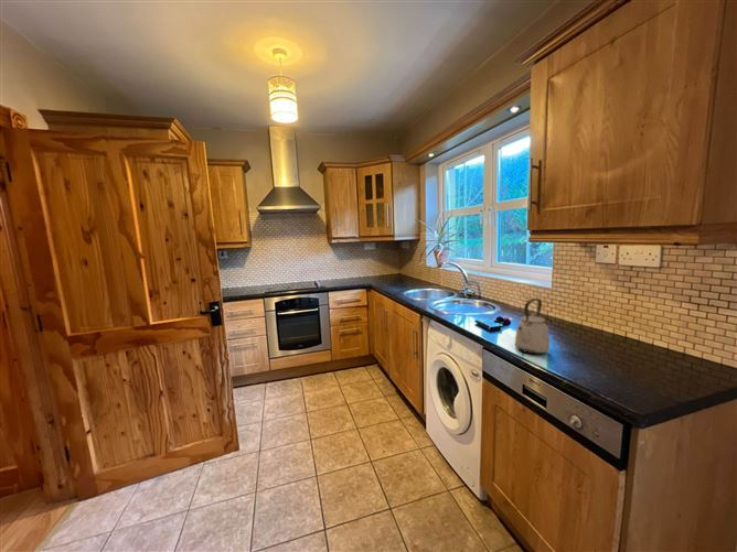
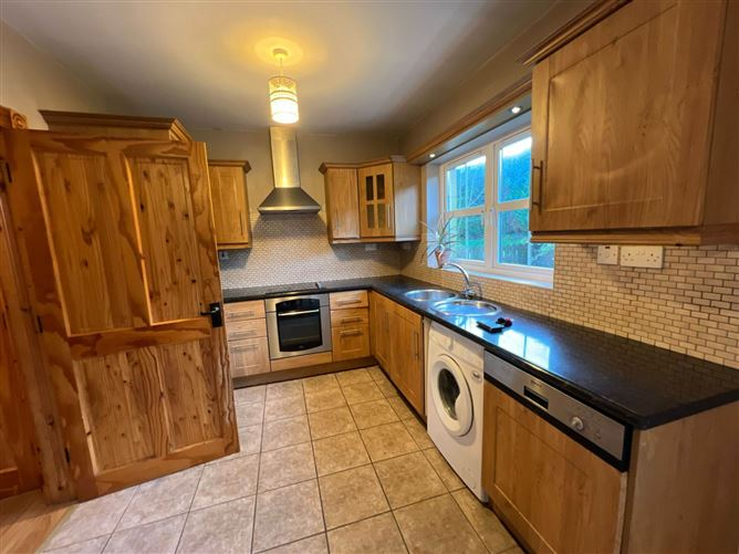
- kettle [514,297,551,355]
